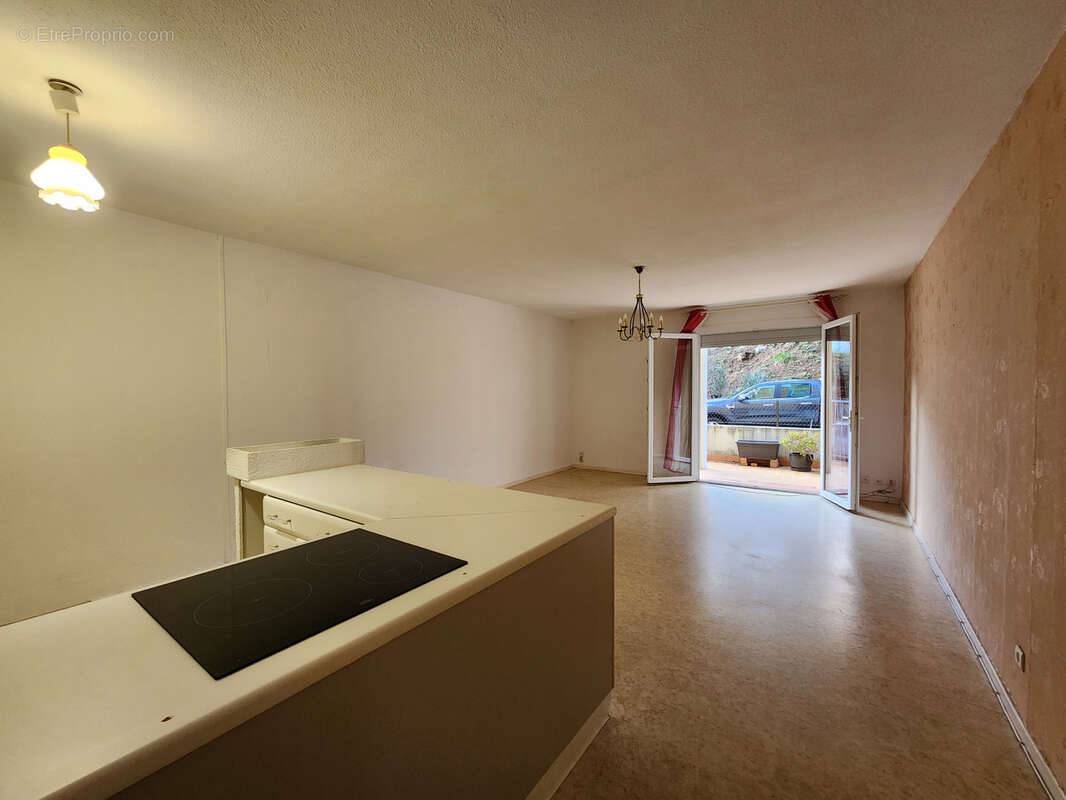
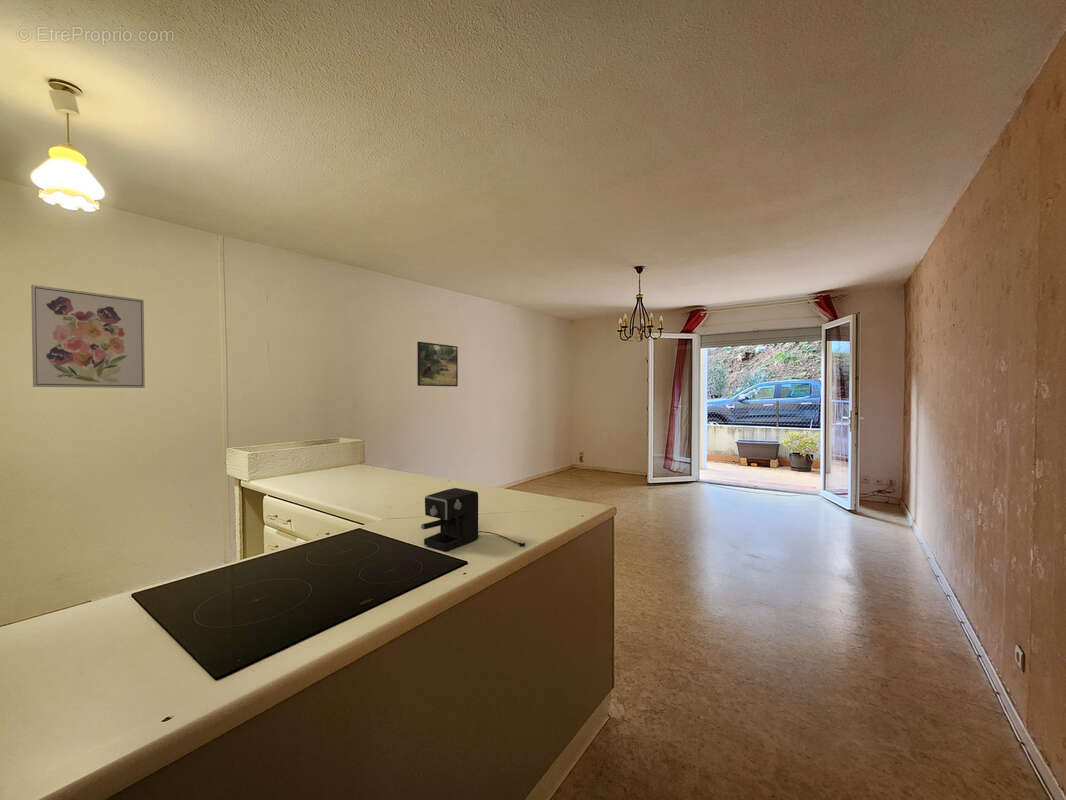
+ wall art [30,284,146,389]
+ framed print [416,341,459,387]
+ coffee maker [420,487,526,552]
